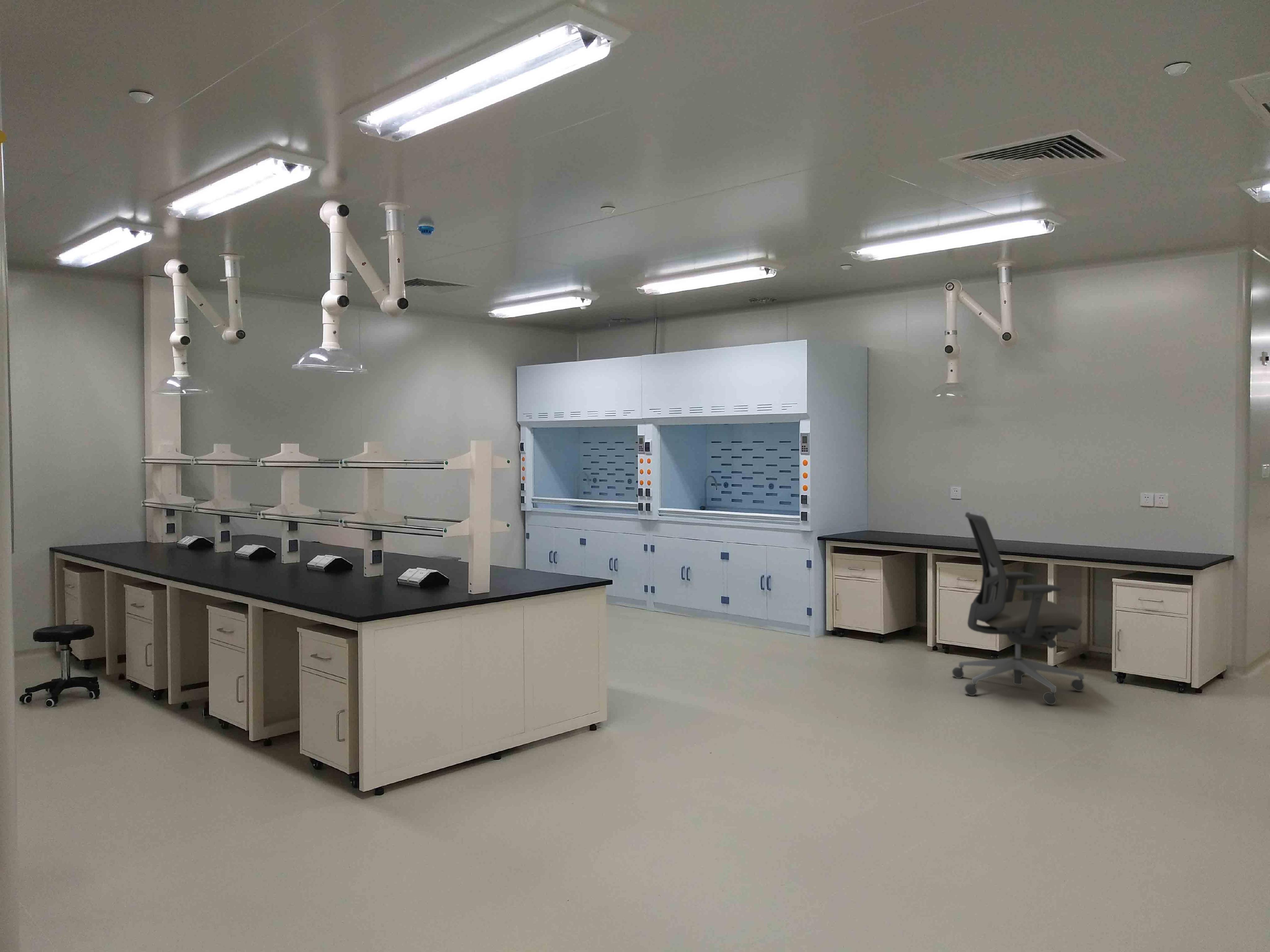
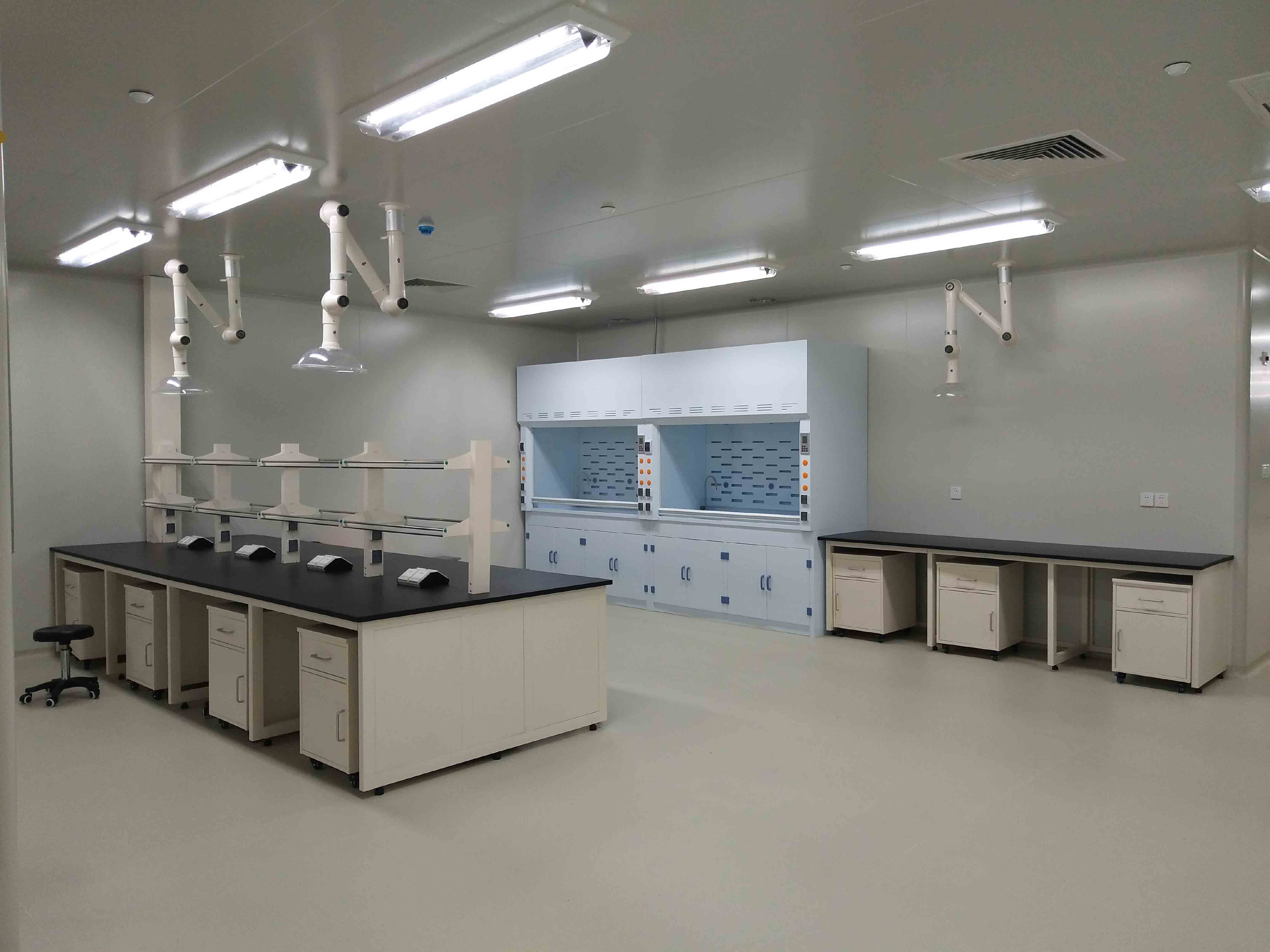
- office chair [952,512,1085,705]
